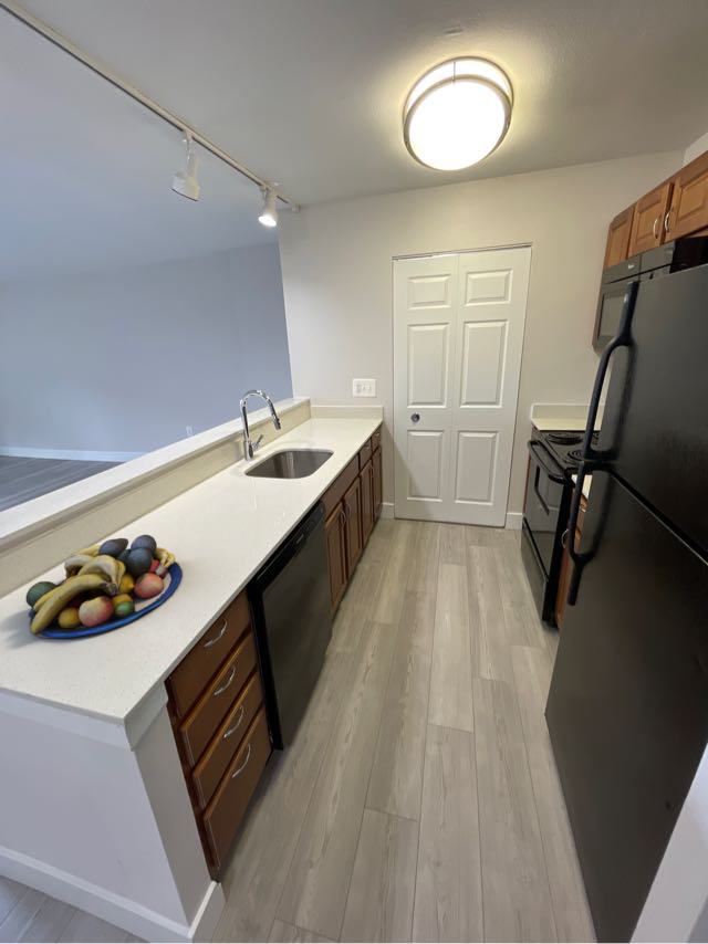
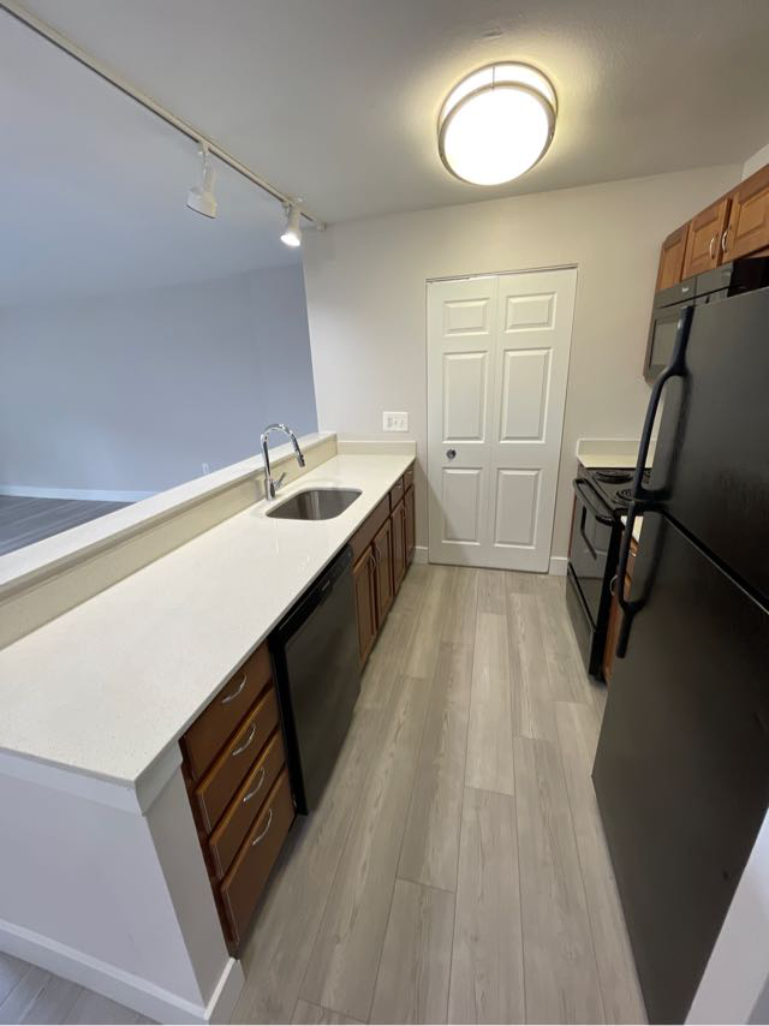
- fruit bowl [24,534,184,639]
